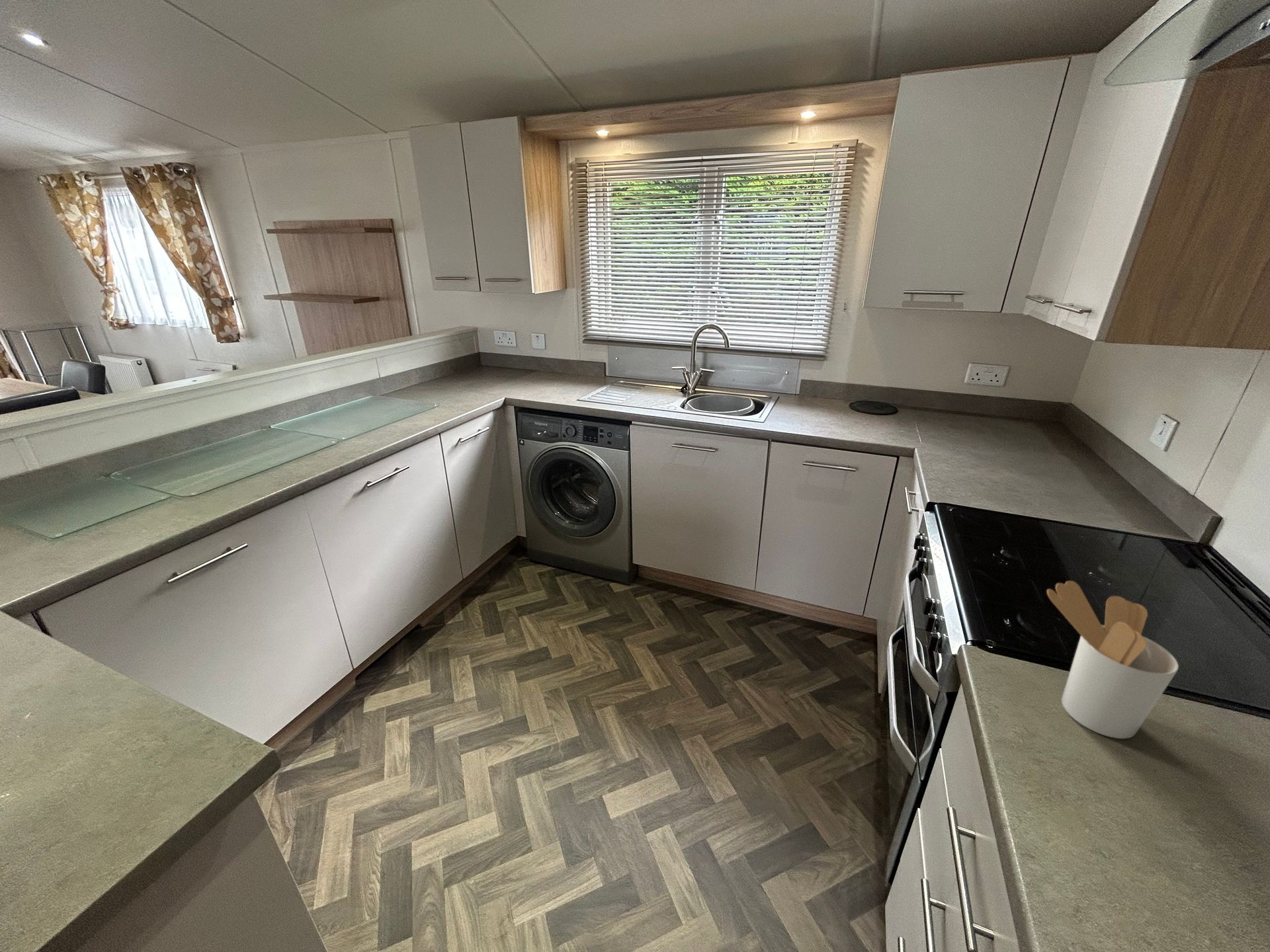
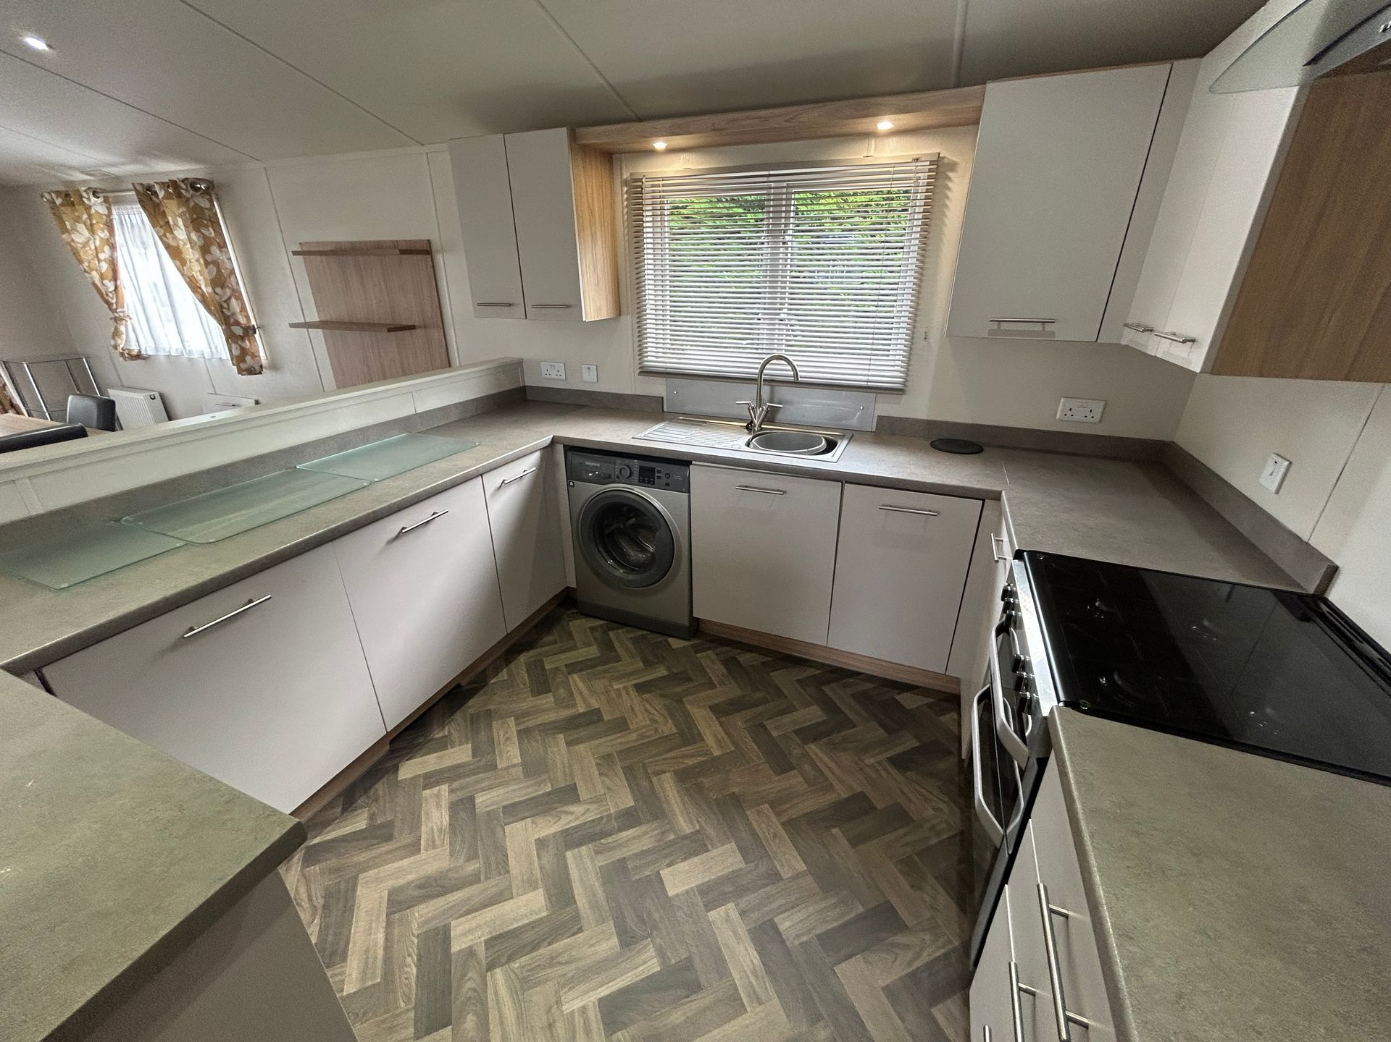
- utensil holder [1046,580,1179,739]
